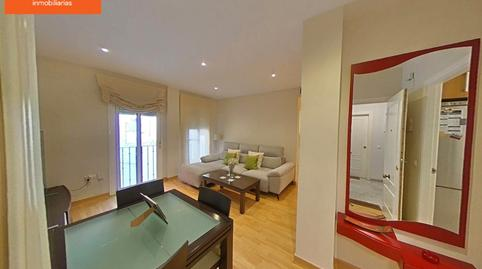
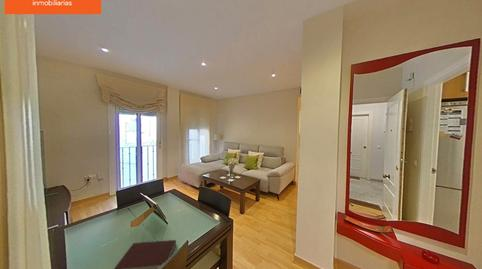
+ notebook [113,239,177,269]
